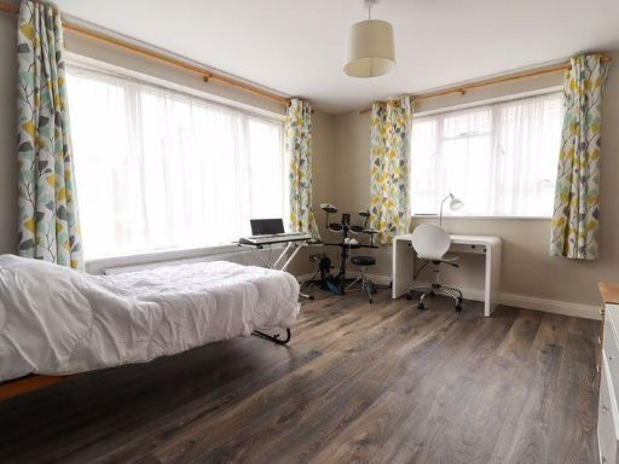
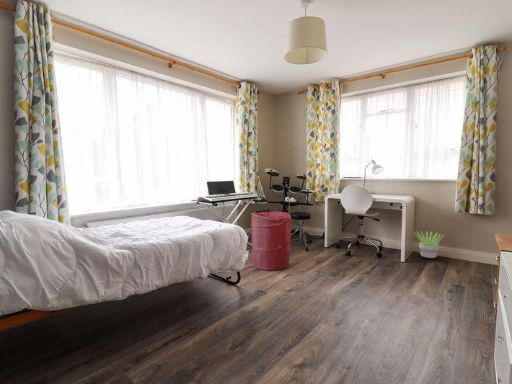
+ potted plant [414,229,446,259]
+ laundry hamper [250,210,292,271]
